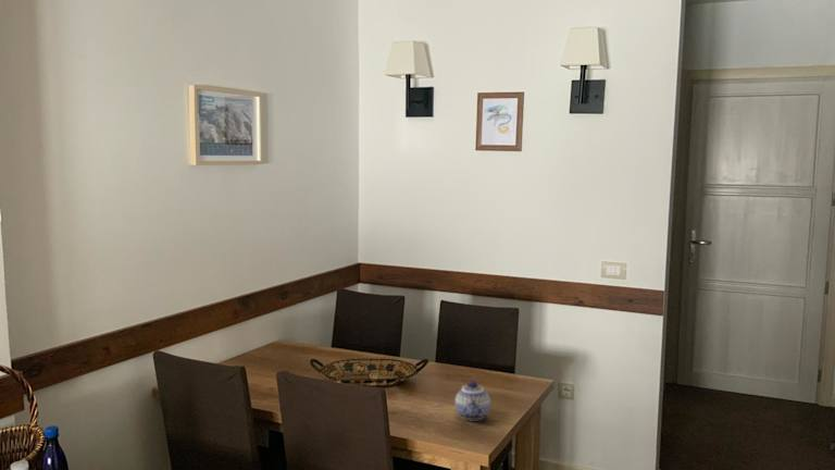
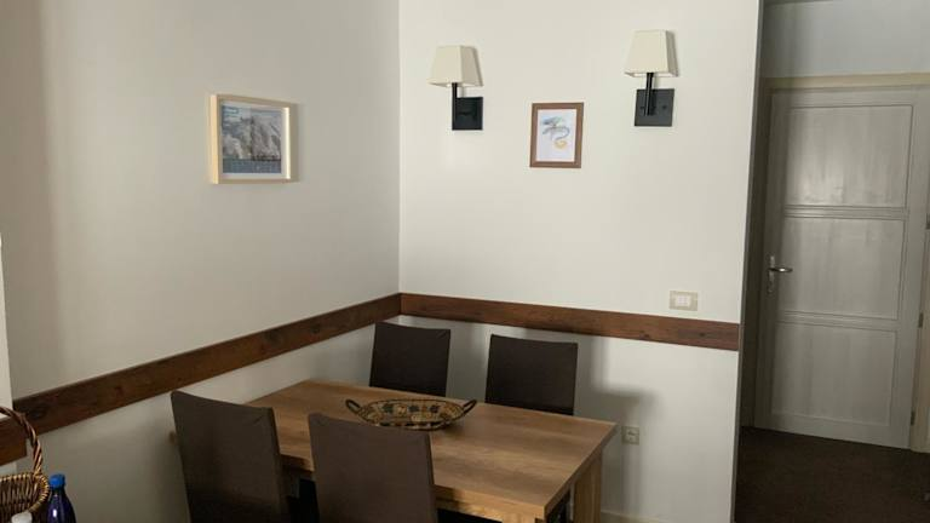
- teapot [454,380,491,421]
